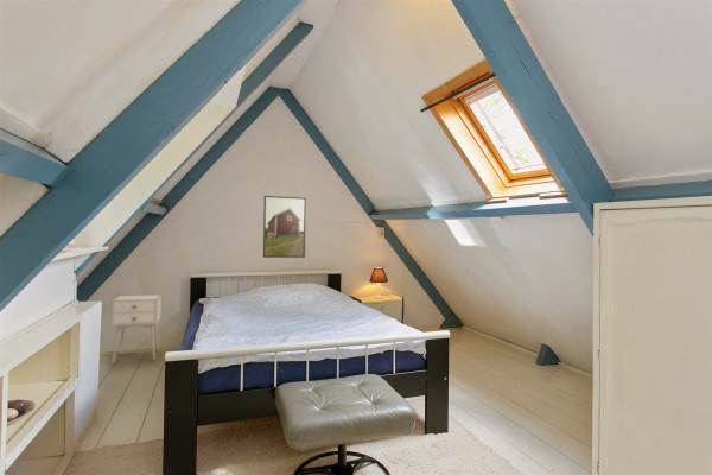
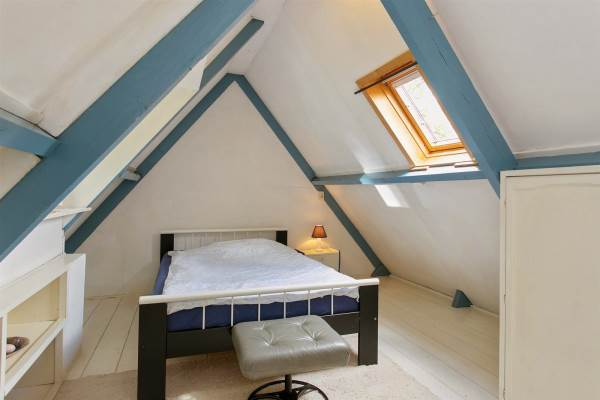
- nightstand [110,293,163,365]
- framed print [262,195,307,259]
